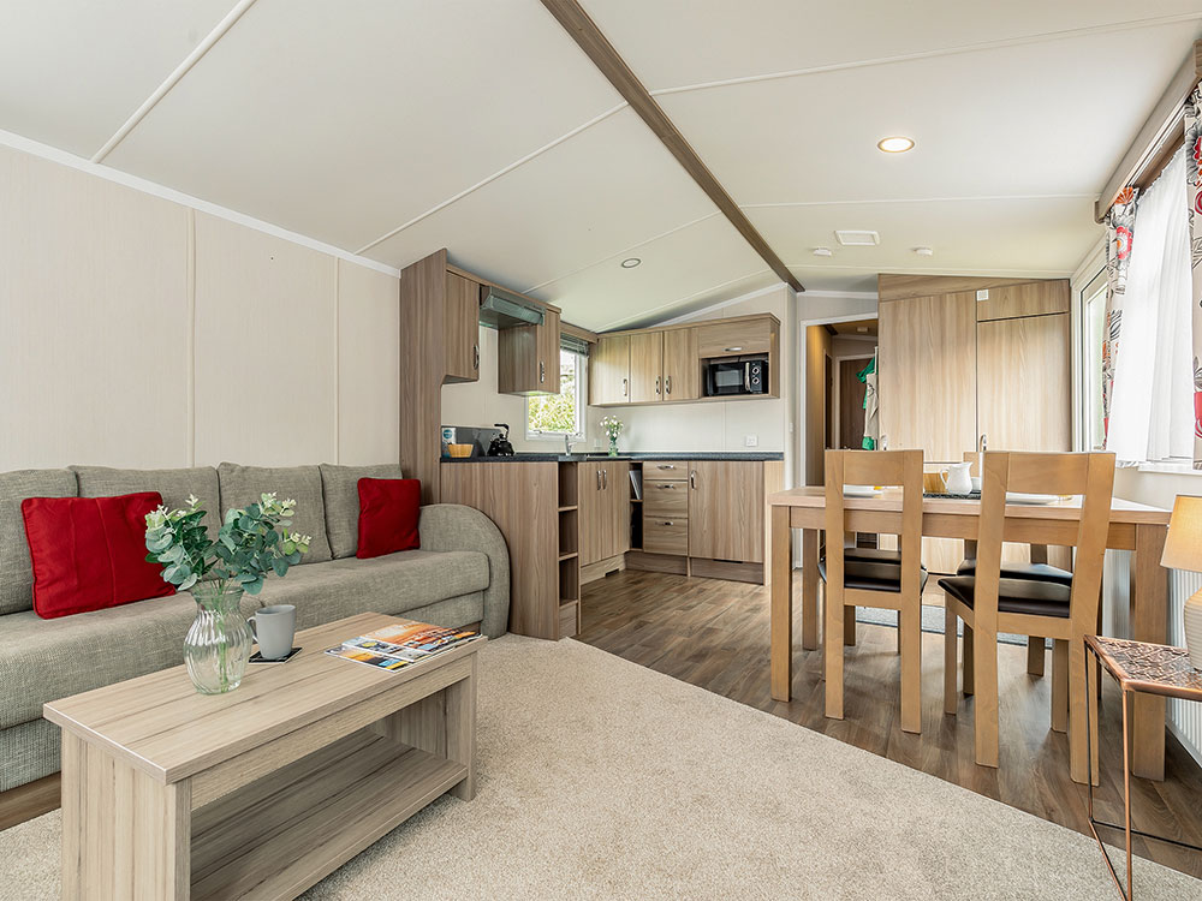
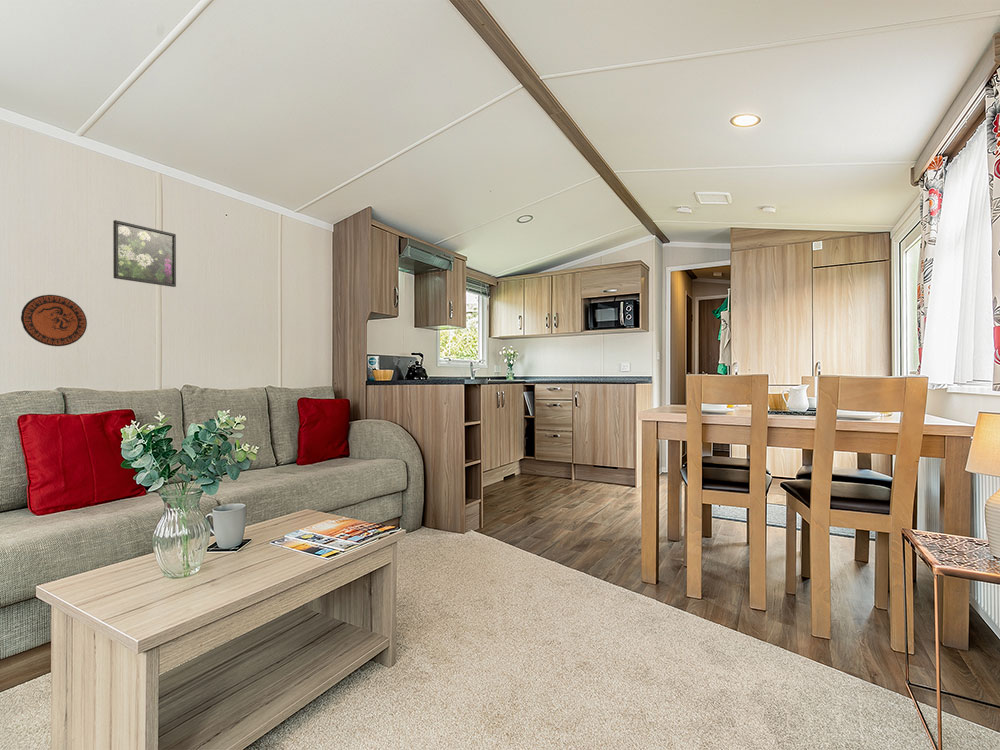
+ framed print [112,219,177,288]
+ decorative plate [20,294,88,347]
